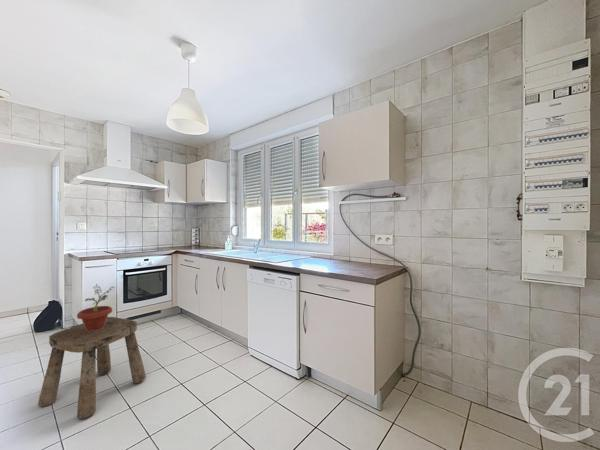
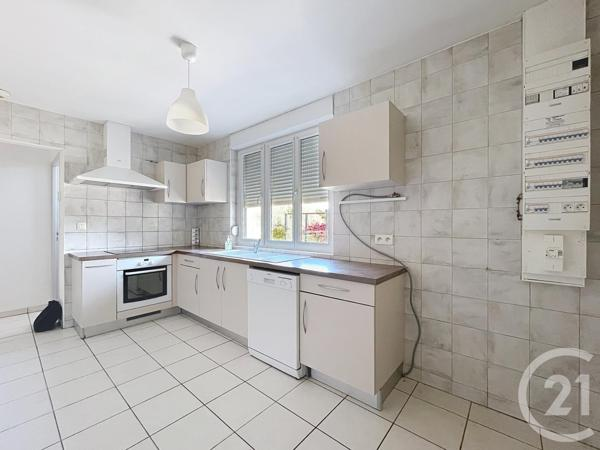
- potted plant [76,283,115,332]
- stool [37,316,147,420]
